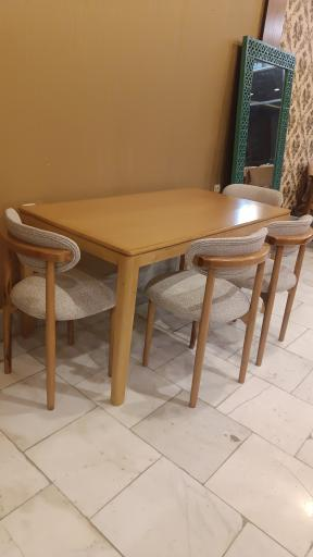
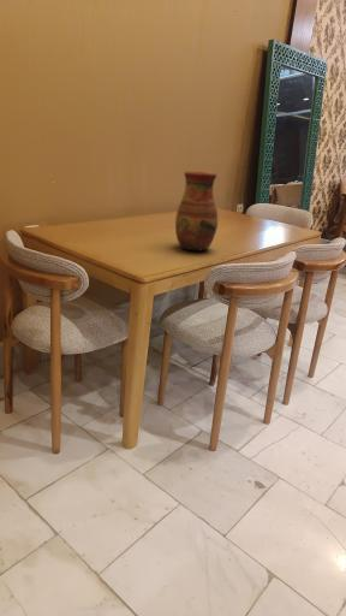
+ vase [174,170,219,253]
